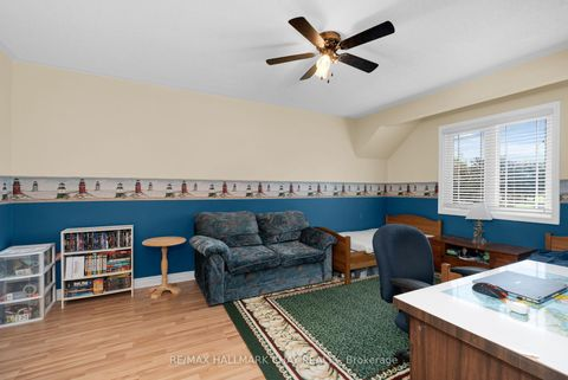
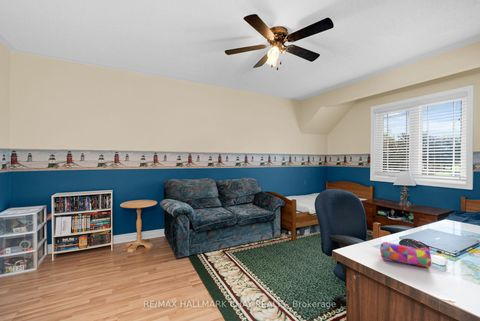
+ pencil case [379,241,432,269]
